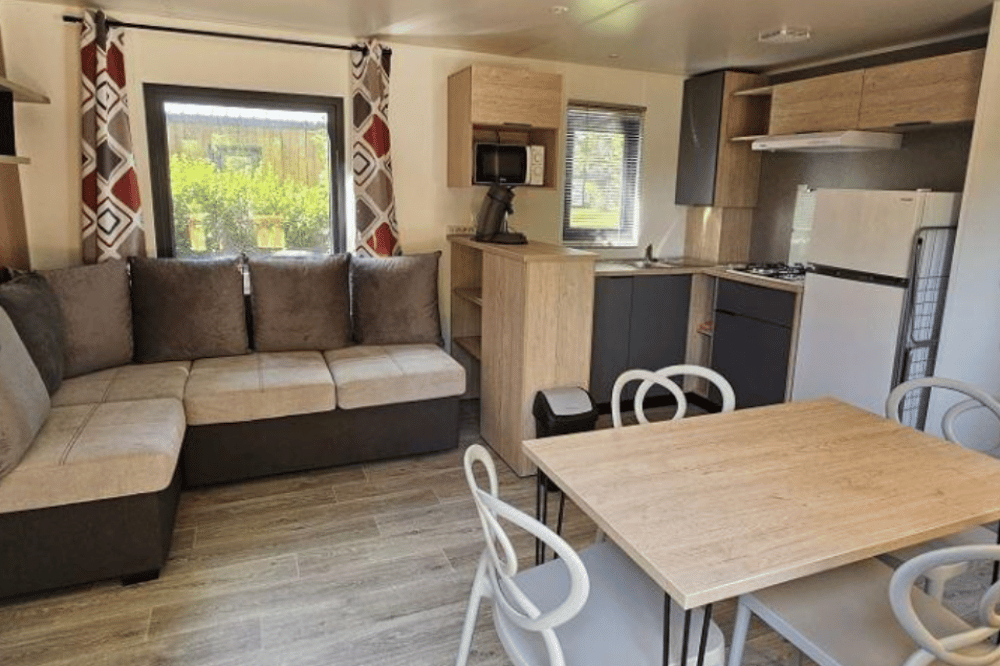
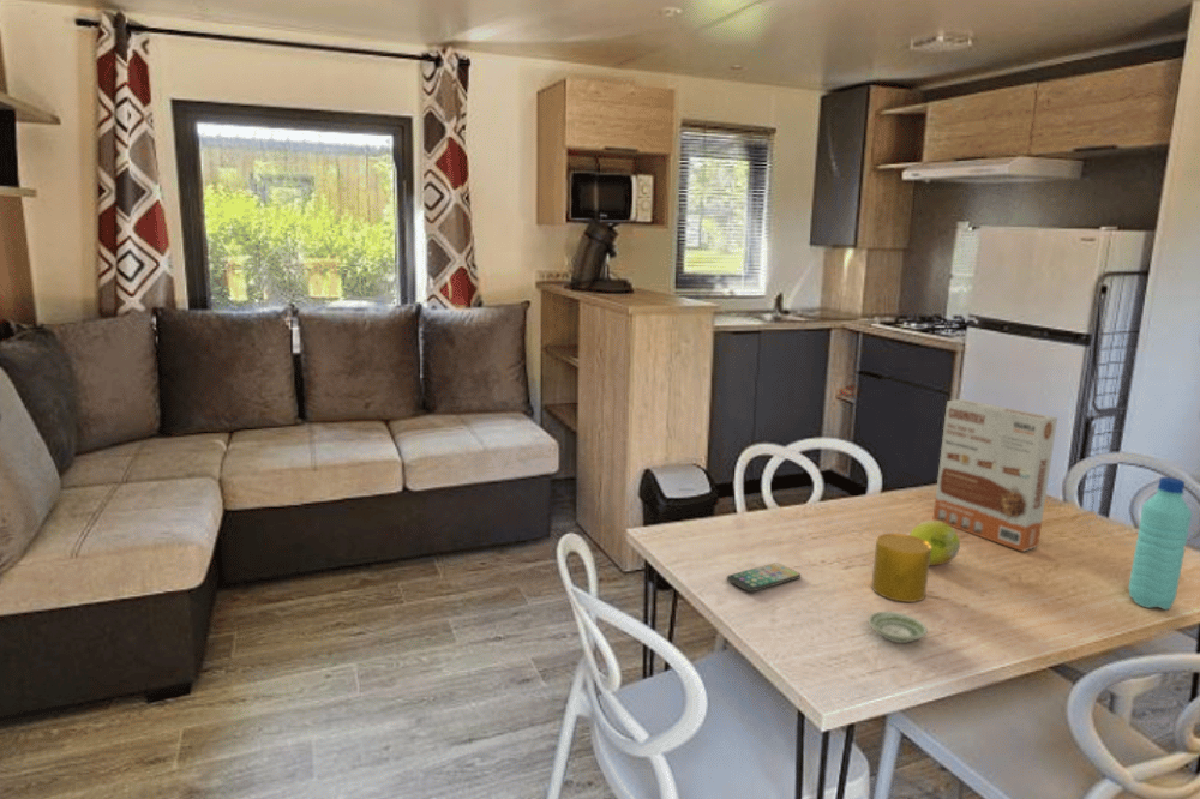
+ fruit [908,519,961,566]
+ cup [870,533,931,603]
+ smartphone [726,561,802,593]
+ cereal box [932,398,1058,553]
+ water bottle [1128,476,1193,611]
+ saucer [866,611,929,644]
